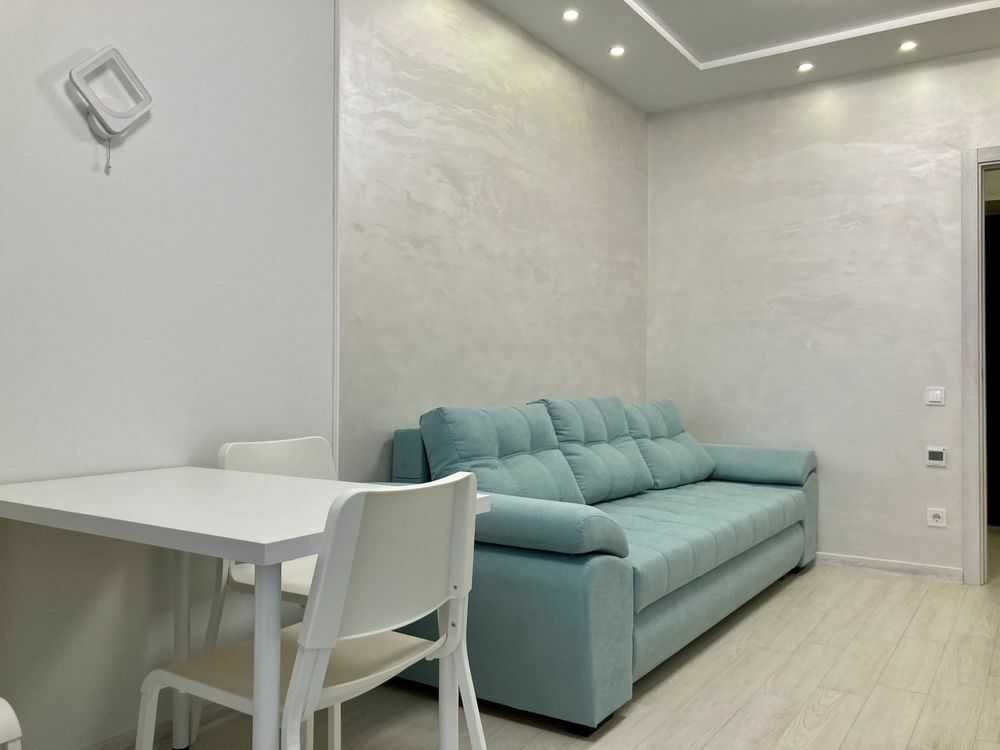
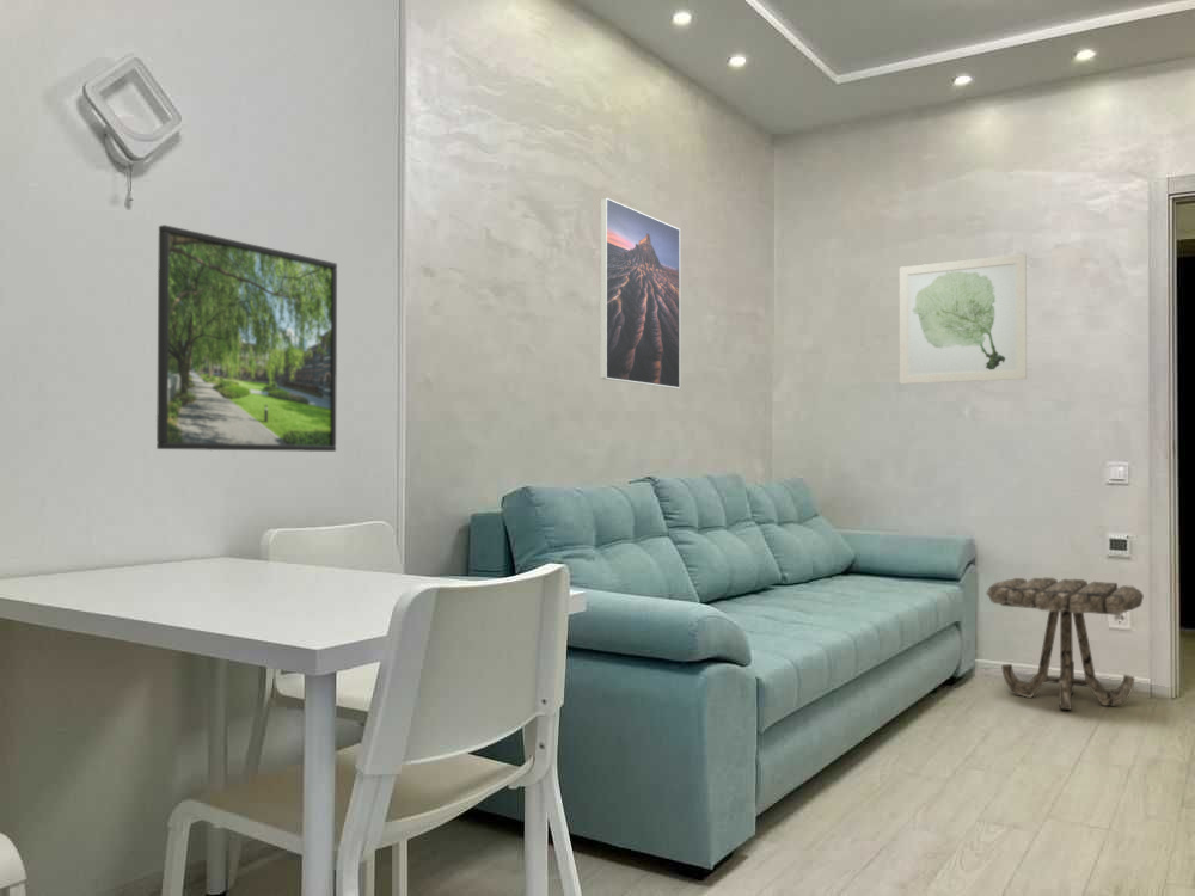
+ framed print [155,223,338,453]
+ wall art [899,253,1028,386]
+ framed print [599,196,681,389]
+ side table [985,577,1145,711]
